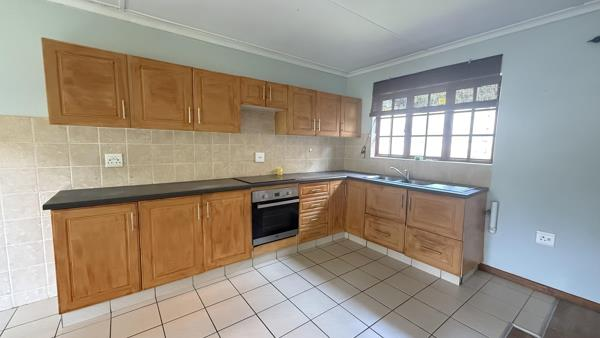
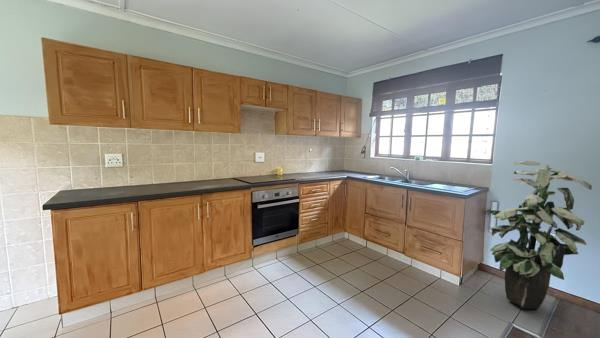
+ indoor plant [485,160,593,310]
